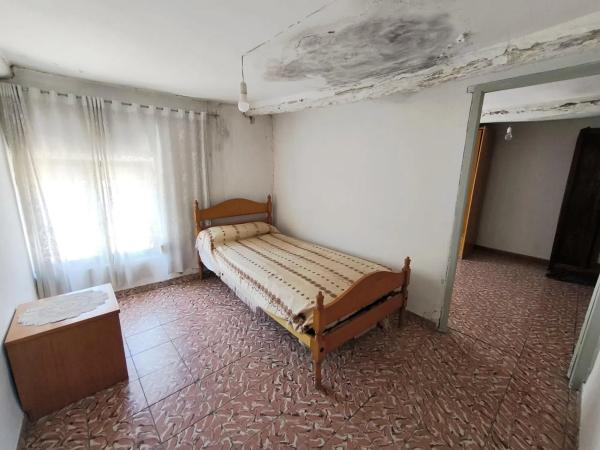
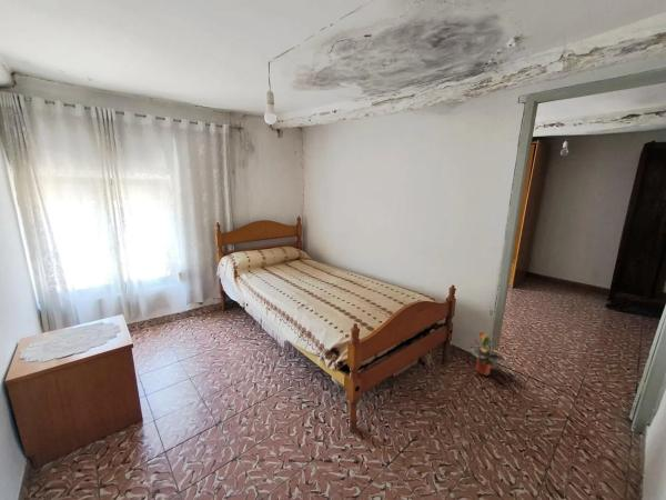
+ potted plant [467,329,506,377]
